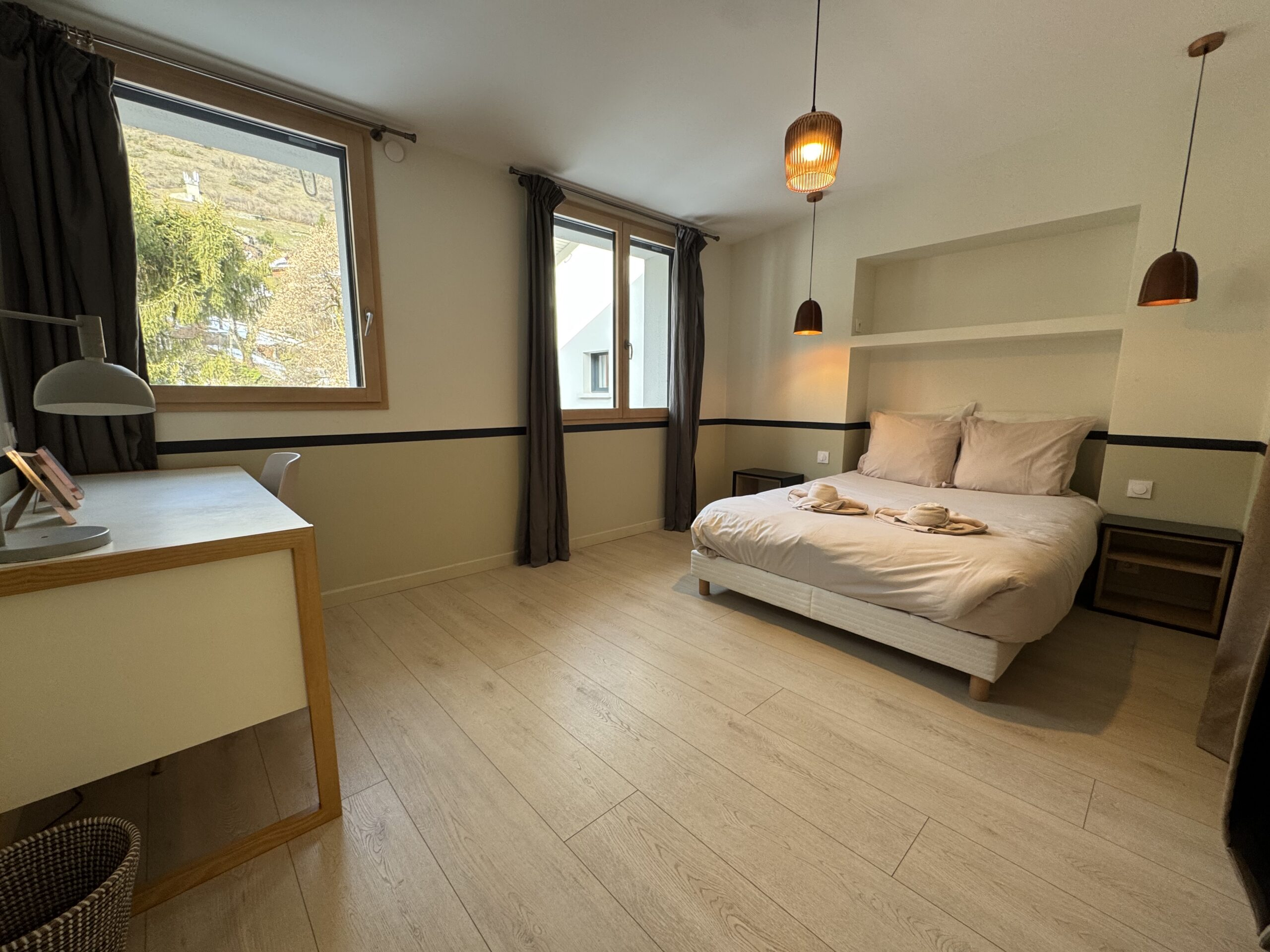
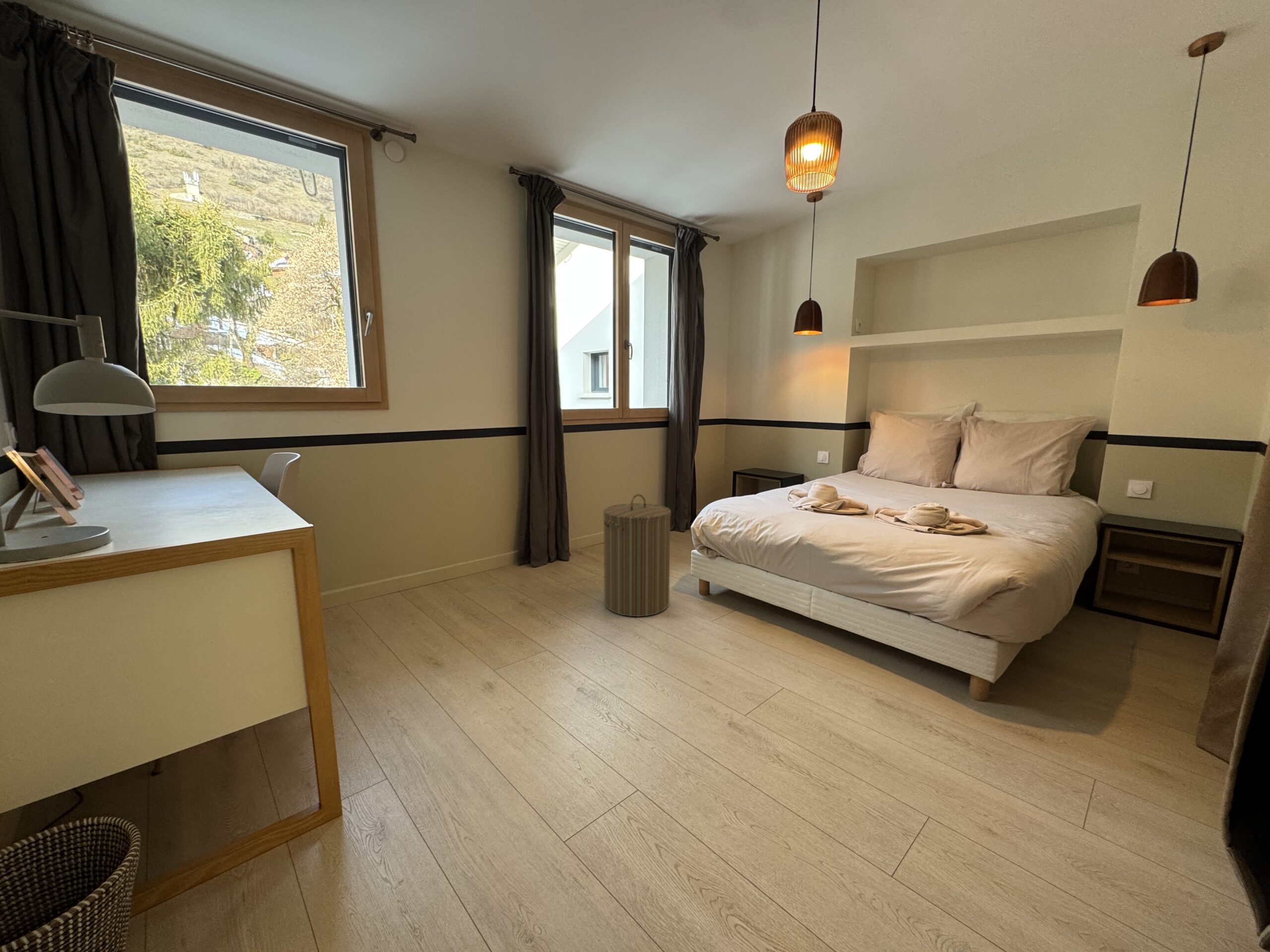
+ laundry hamper [603,493,671,617]
